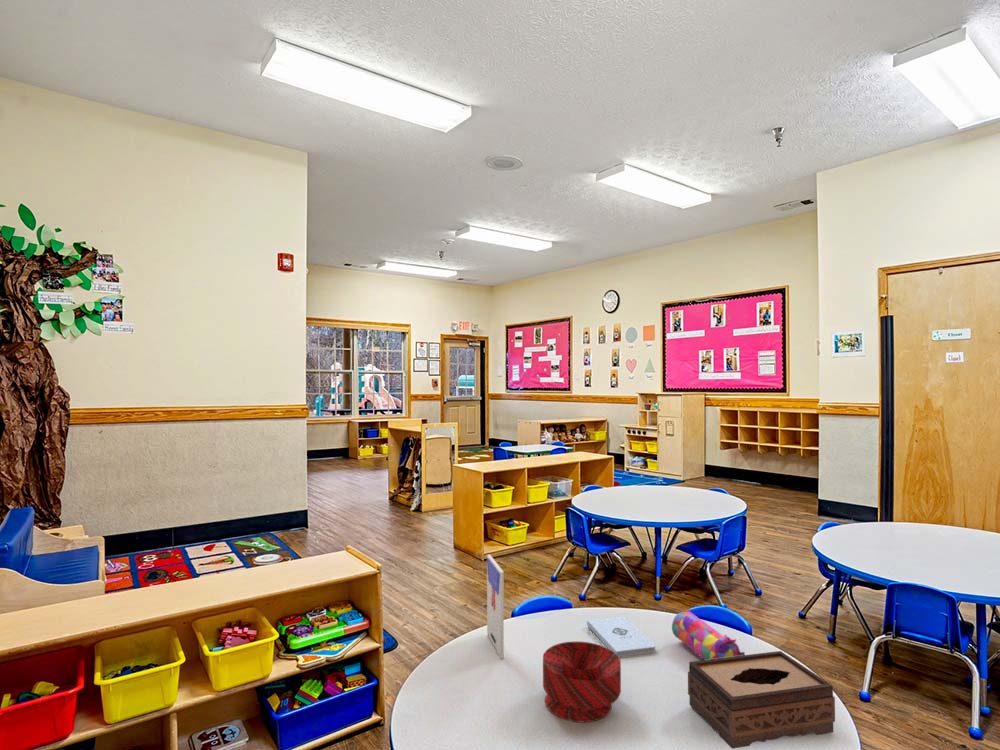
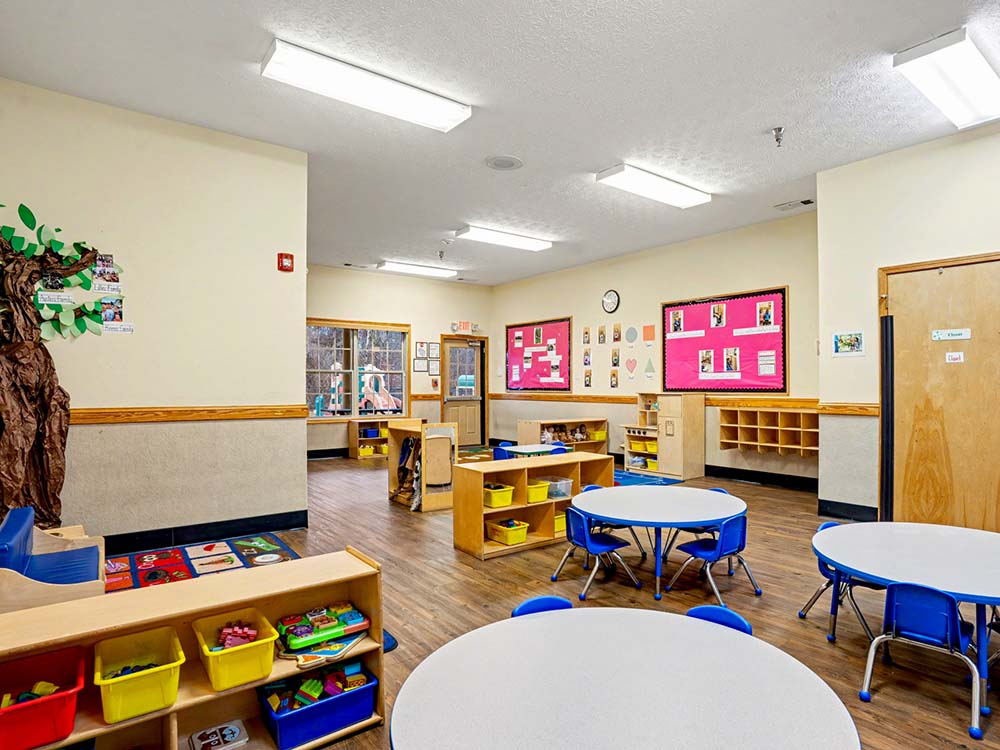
- book [486,554,505,659]
- tissue box [687,650,836,749]
- notepad [586,616,657,658]
- pencil case [671,611,746,660]
- bowl [542,640,622,723]
